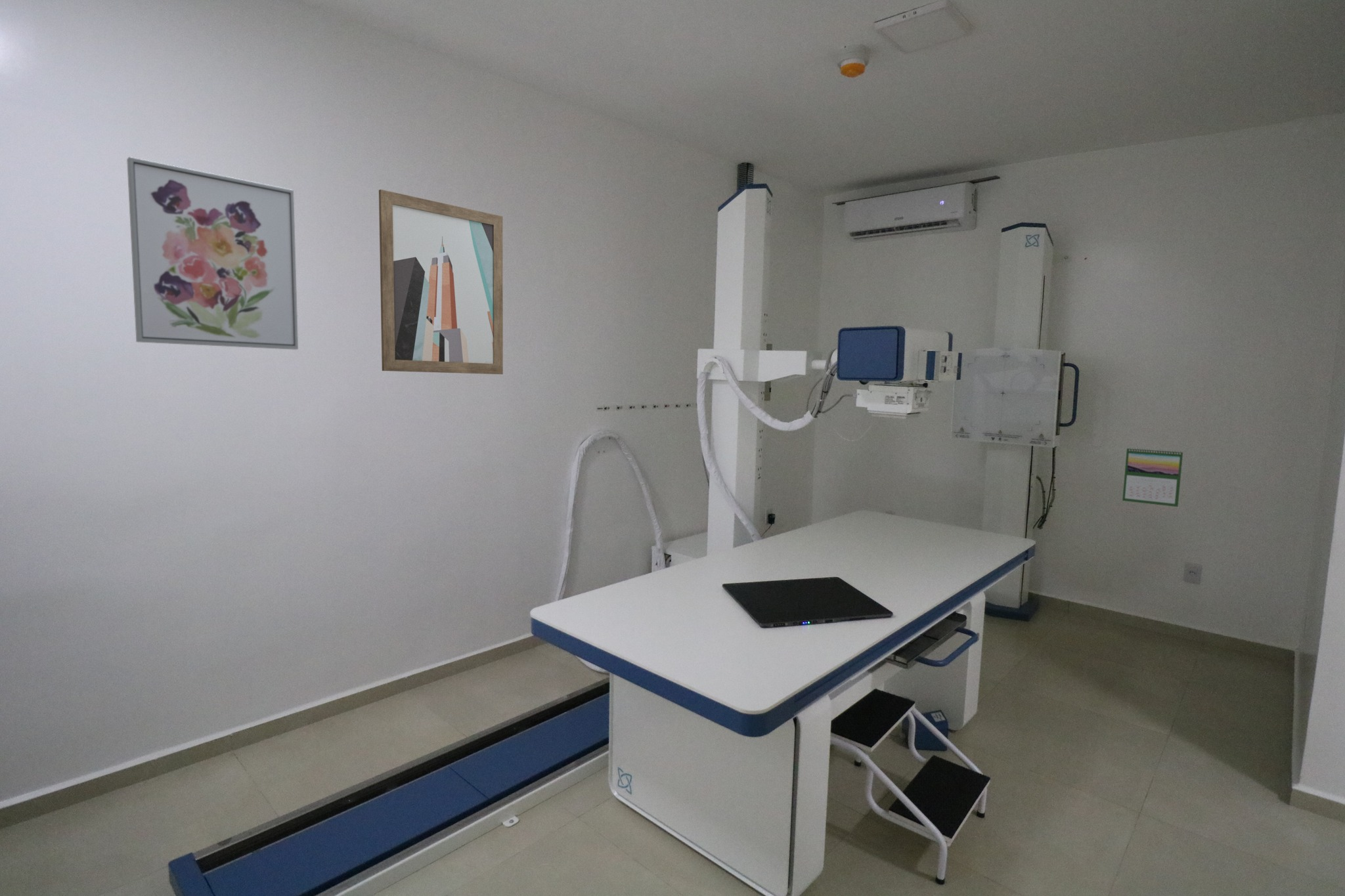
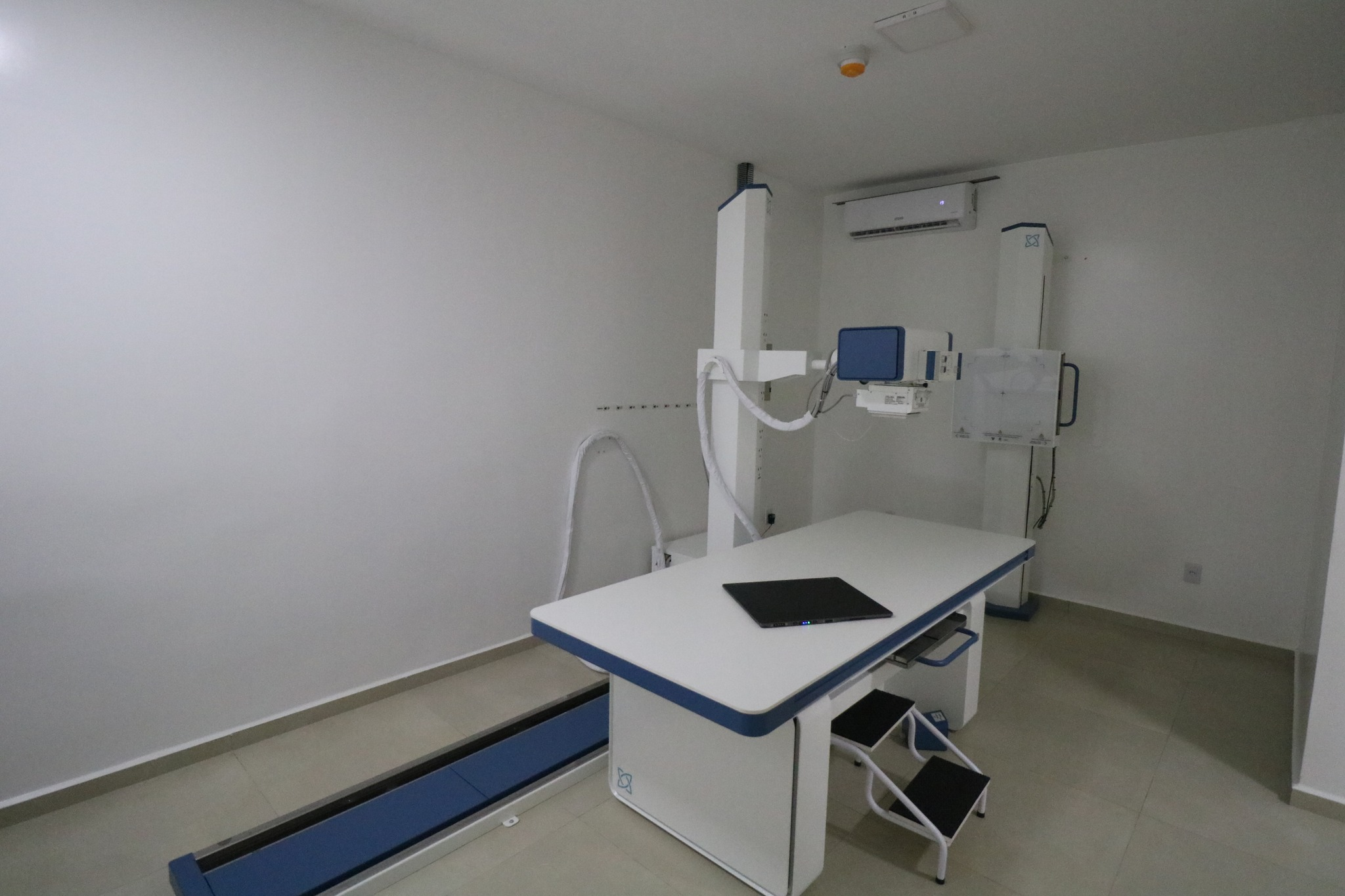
- calendar [1122,446,1184,507]
- wall art [378,189,504,375]
- wall art [126,156,299,351]
